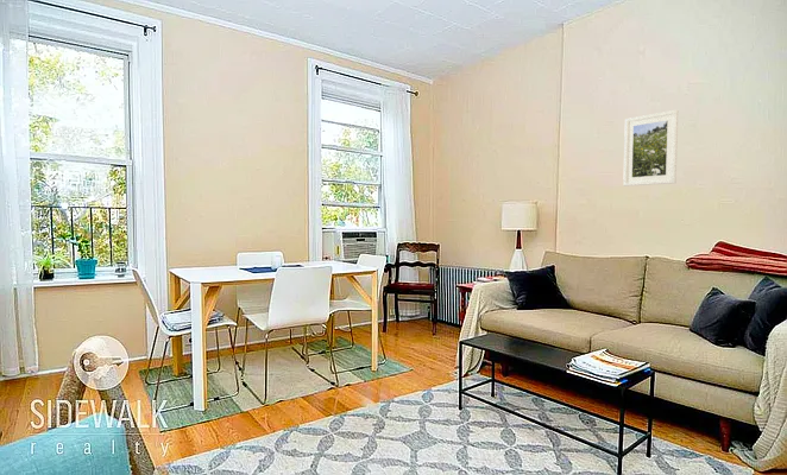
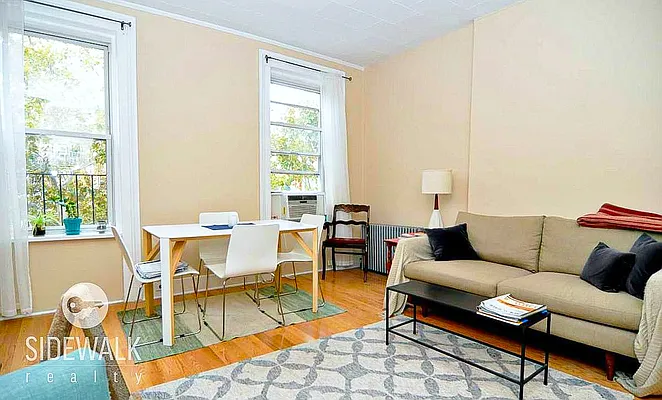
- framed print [622,109,680,188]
